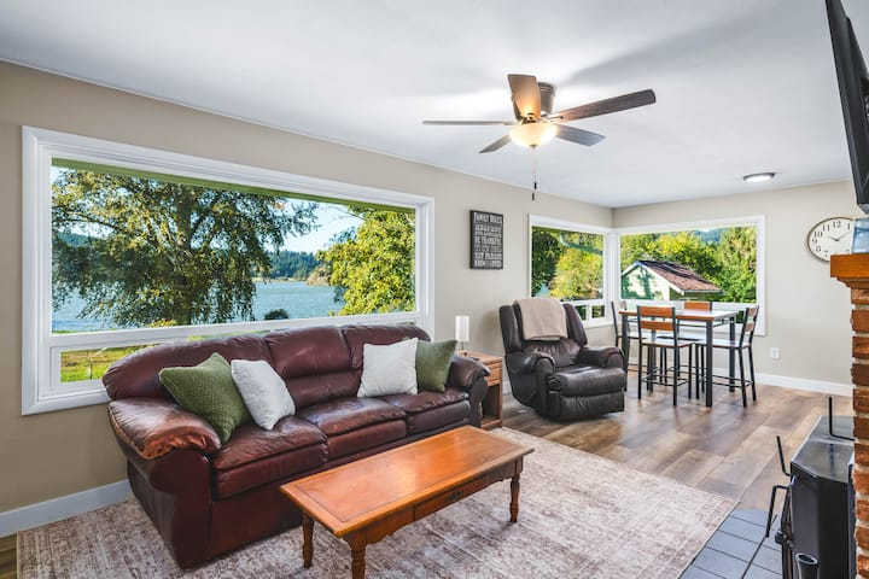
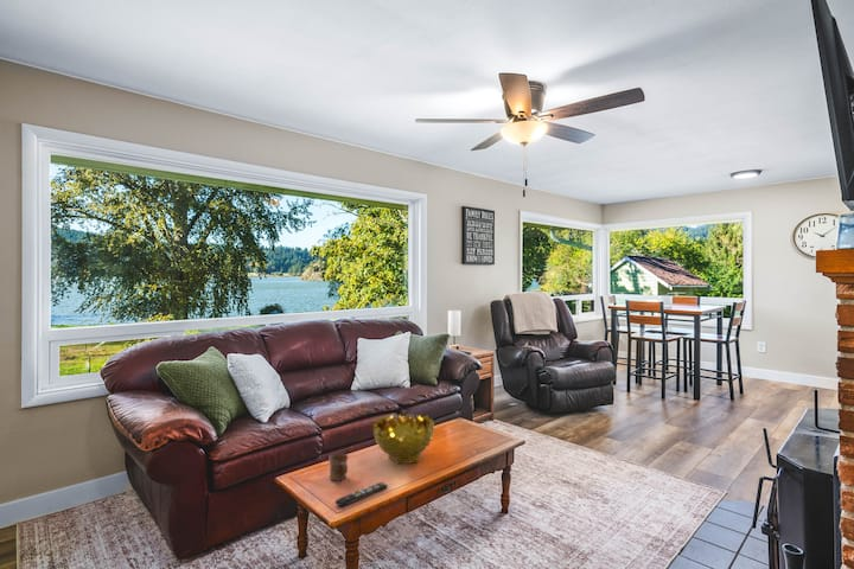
+ remote control [334,481,389,509]
+ mug [327,452,350,481]
+ decorative bowl [372,413,435,466]
